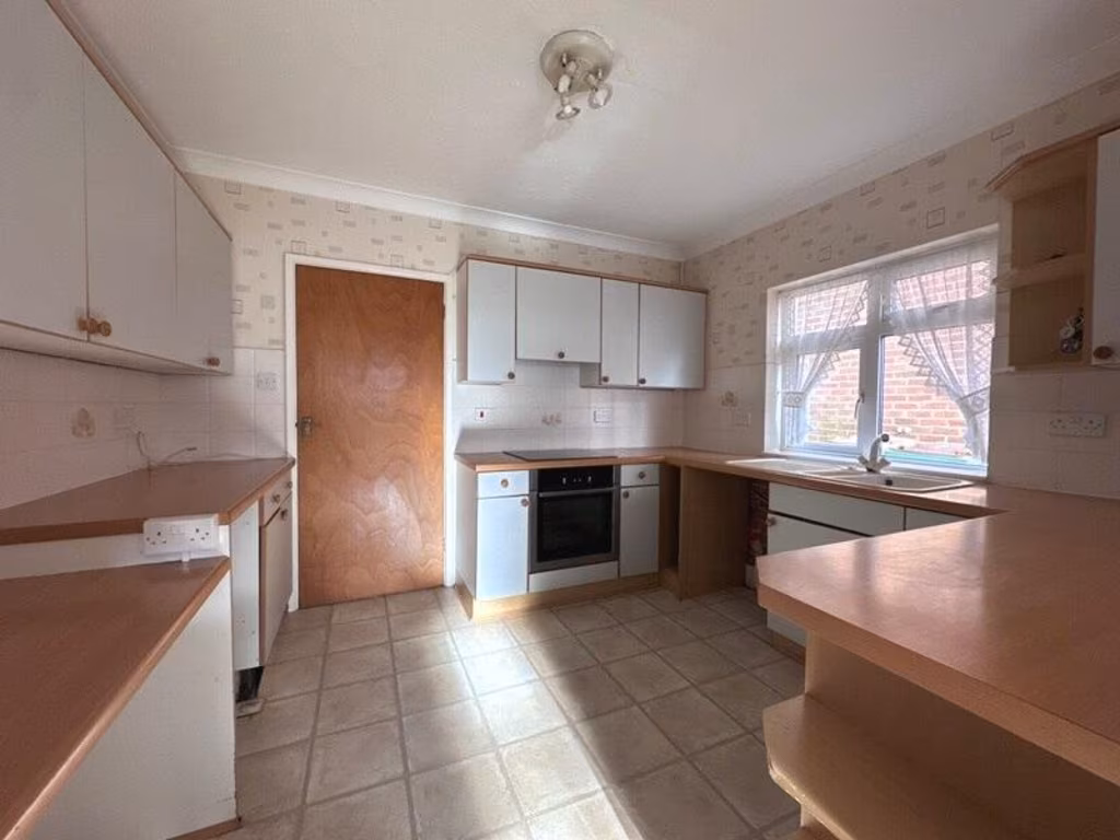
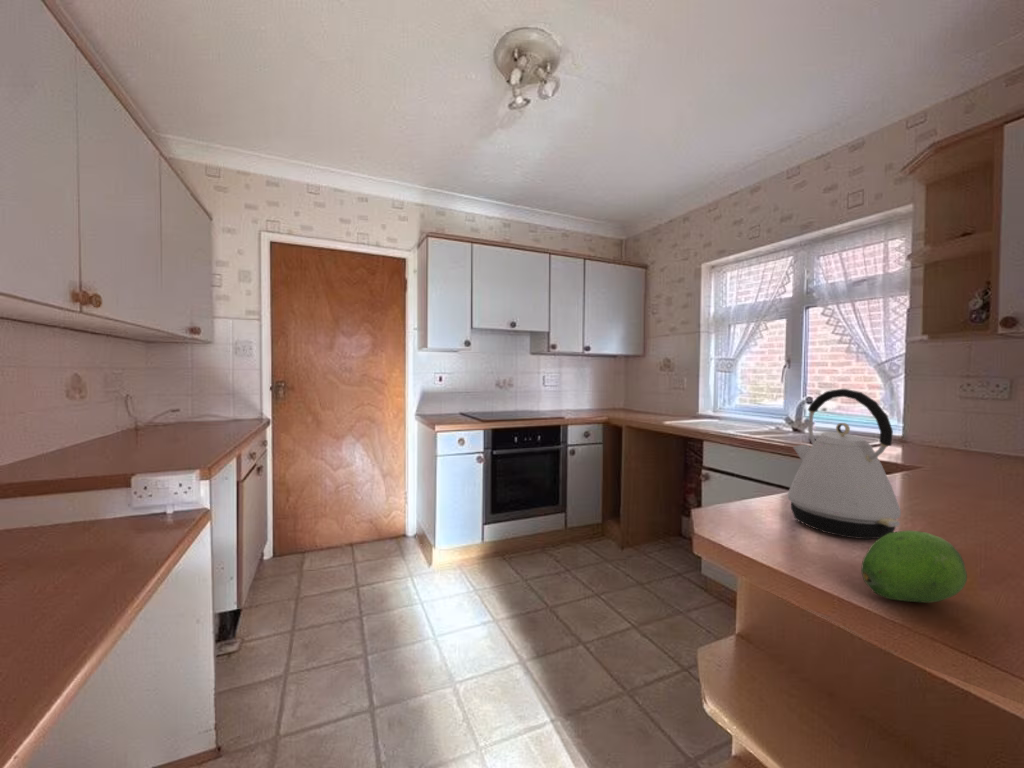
+ fruit [860,529,968,604]
+ kettle [787,388,902,540]
